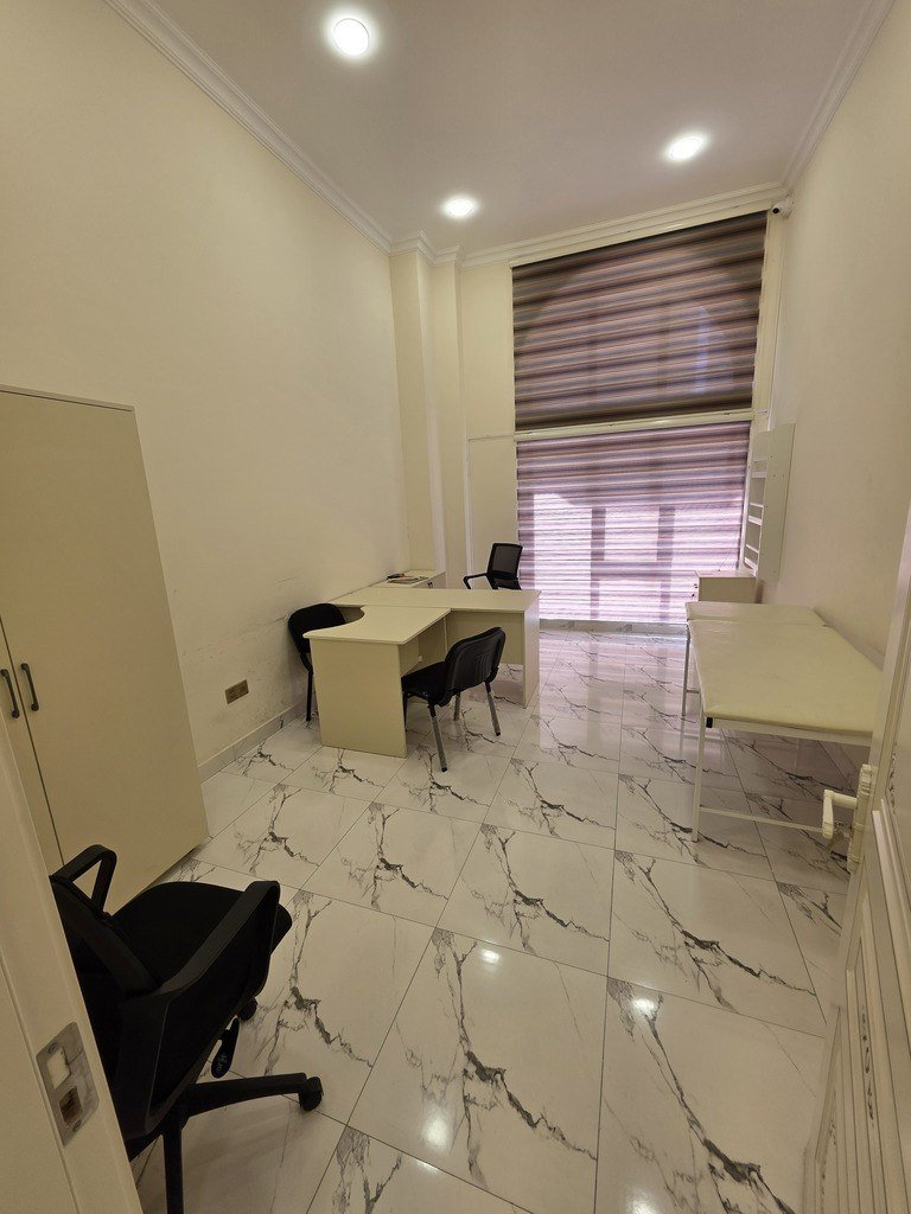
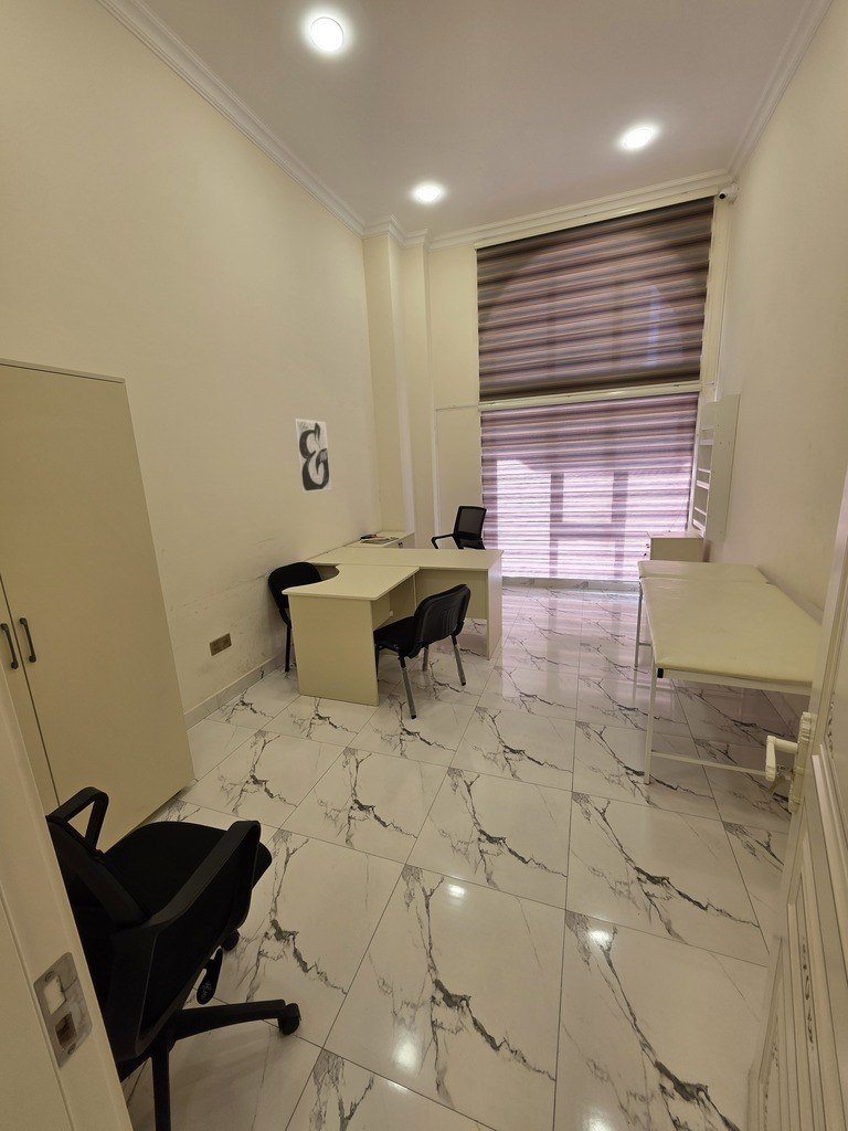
+ wall art [294,417,332,494]
